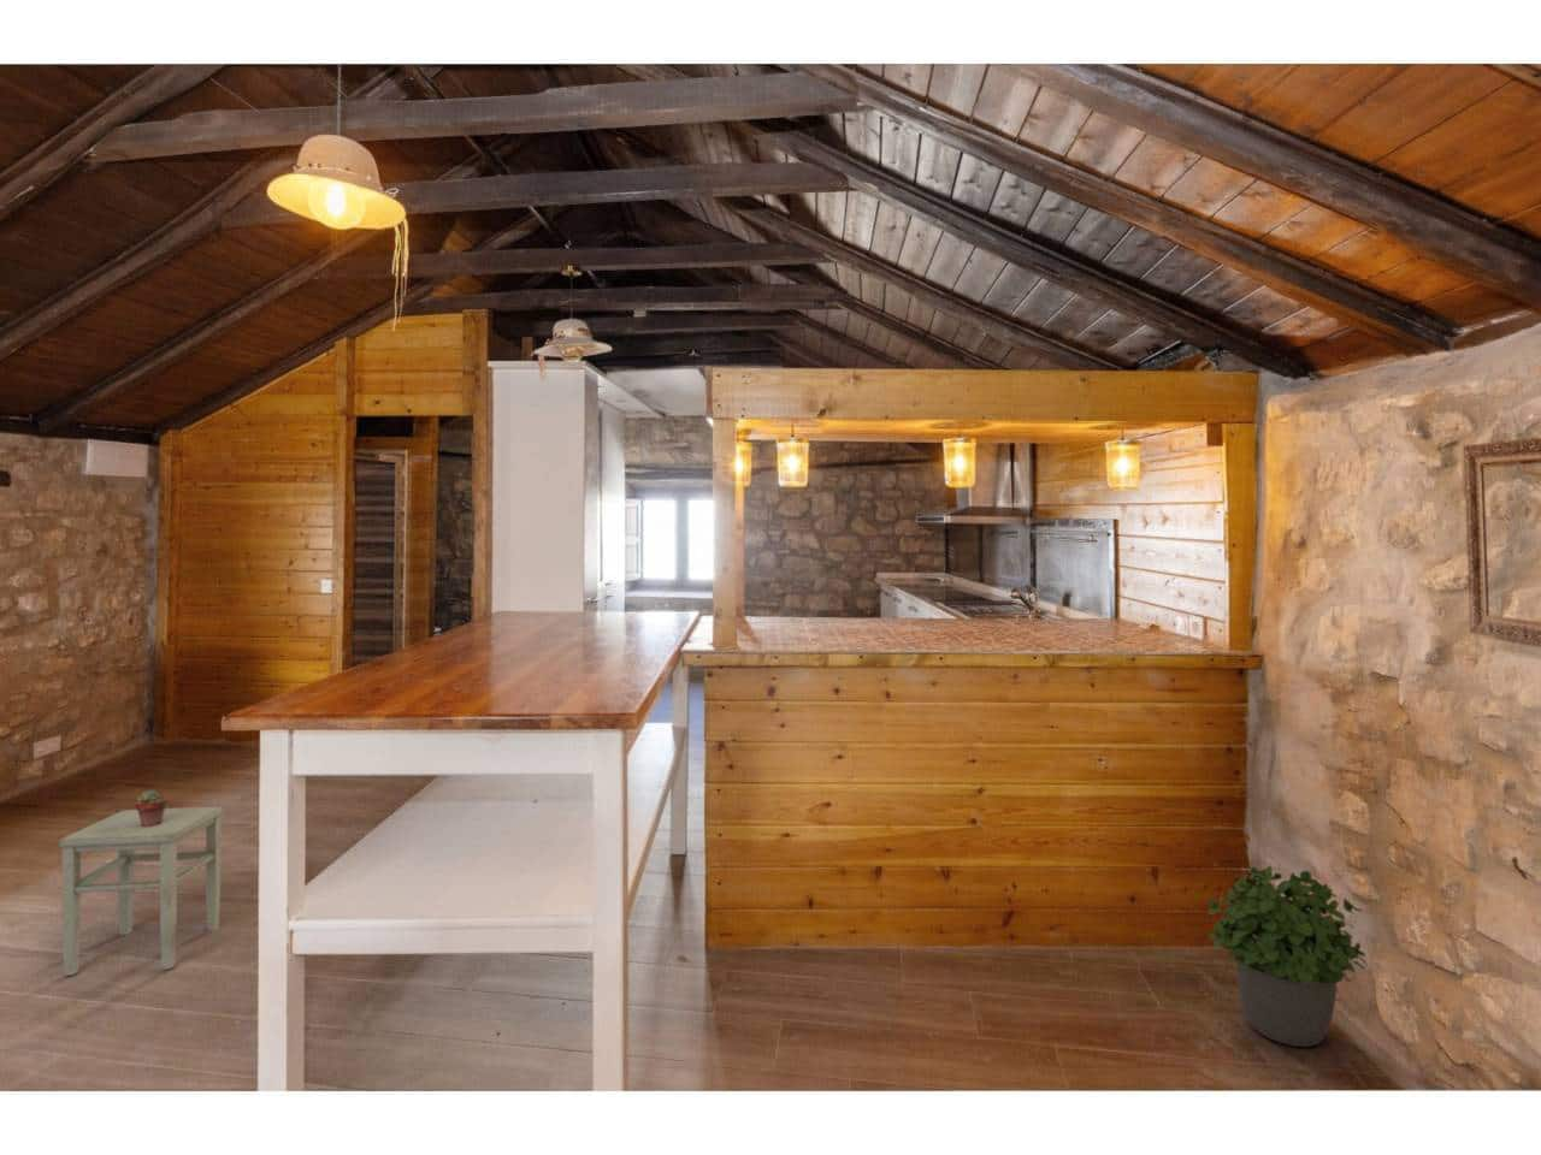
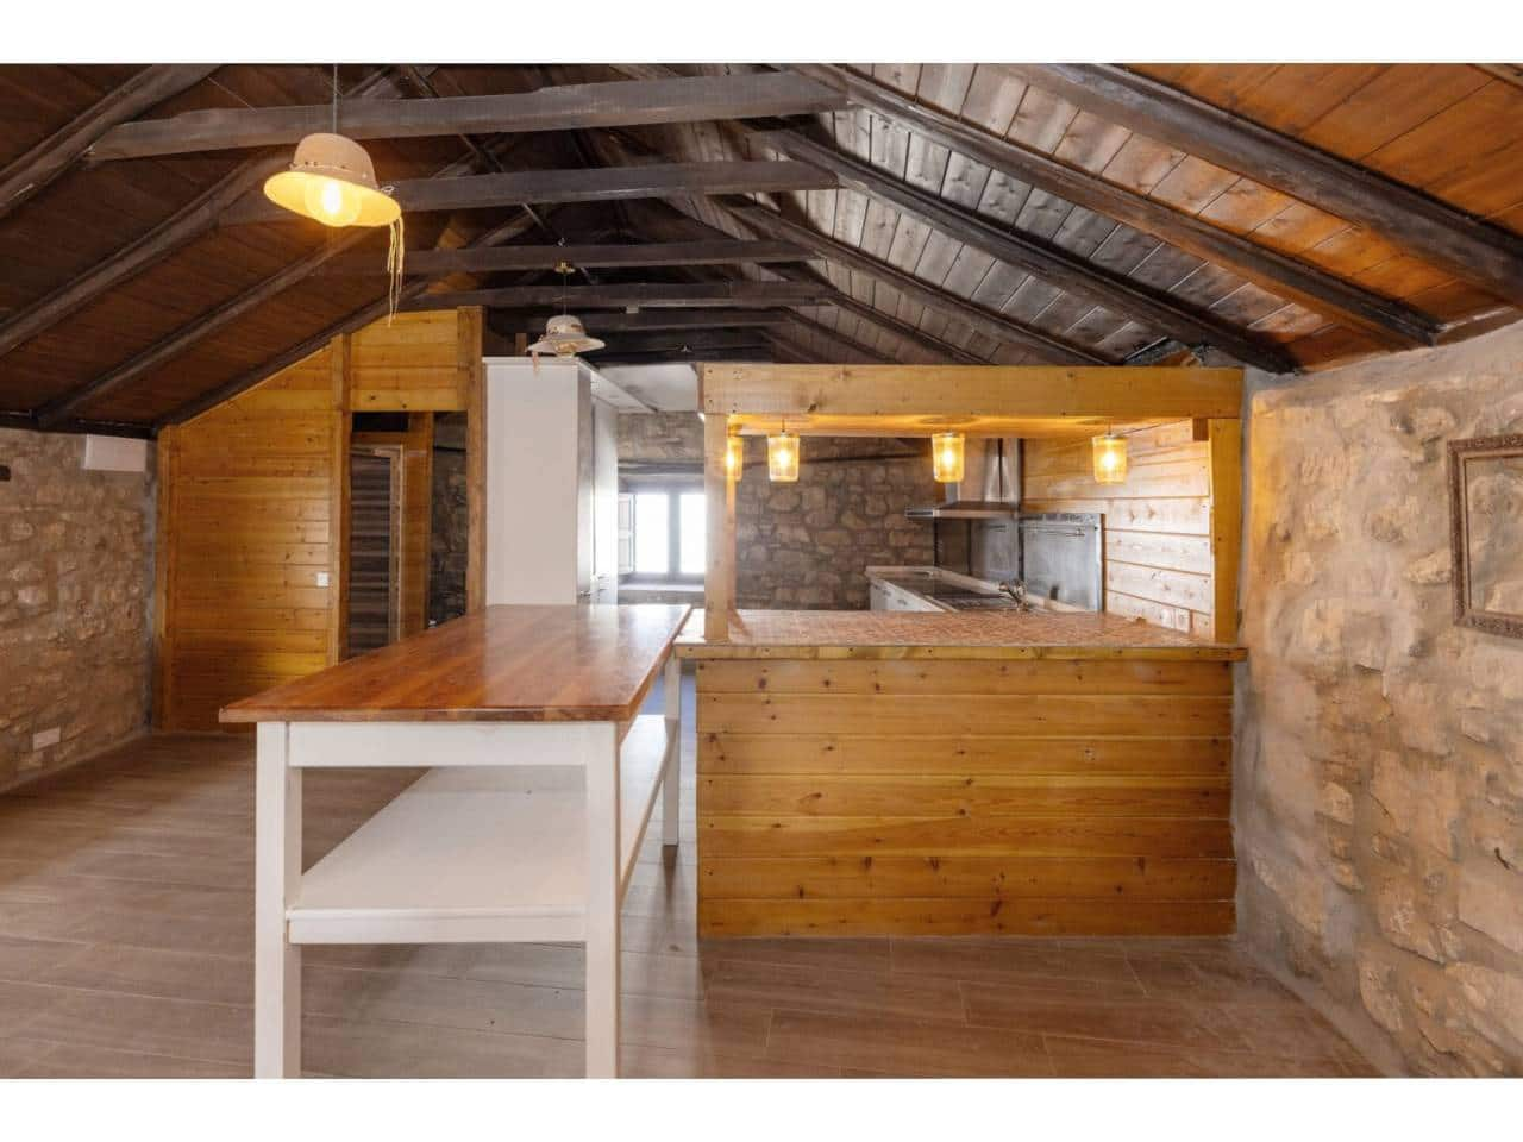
- potted succulent [133,790,169,826]
- stool [58,804,224,977]
- potted plant [1207,865,1367,1048]
